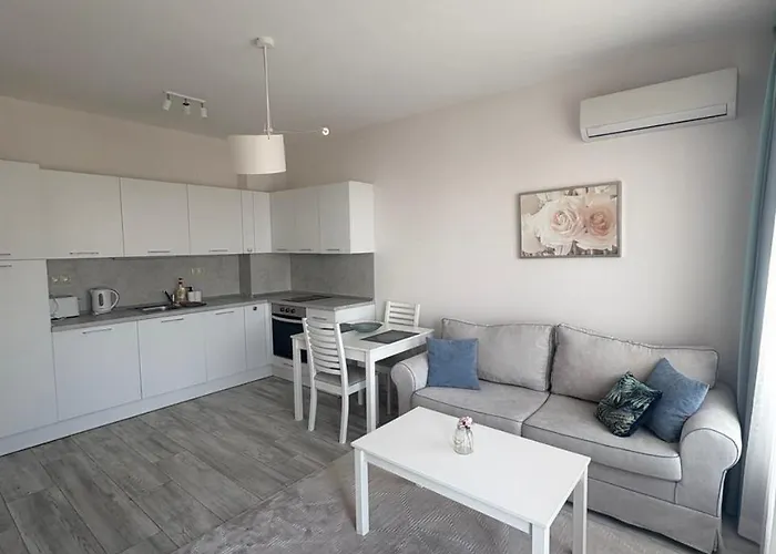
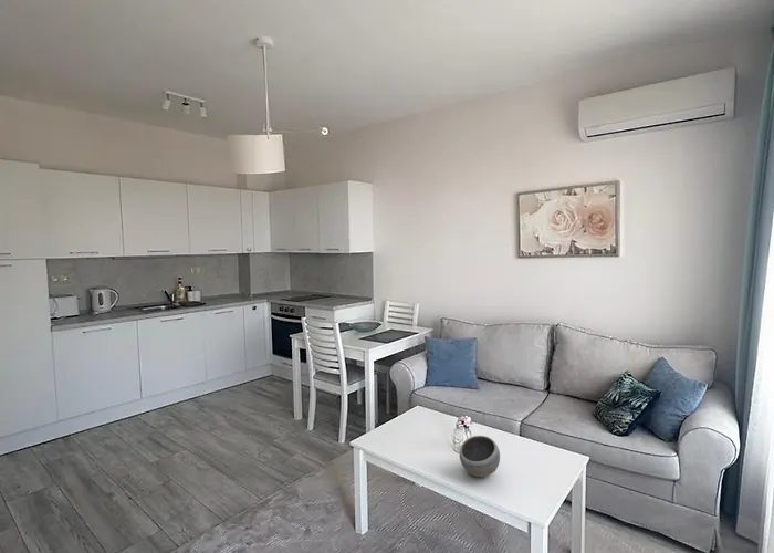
+ bowl [459,435,501,478]
